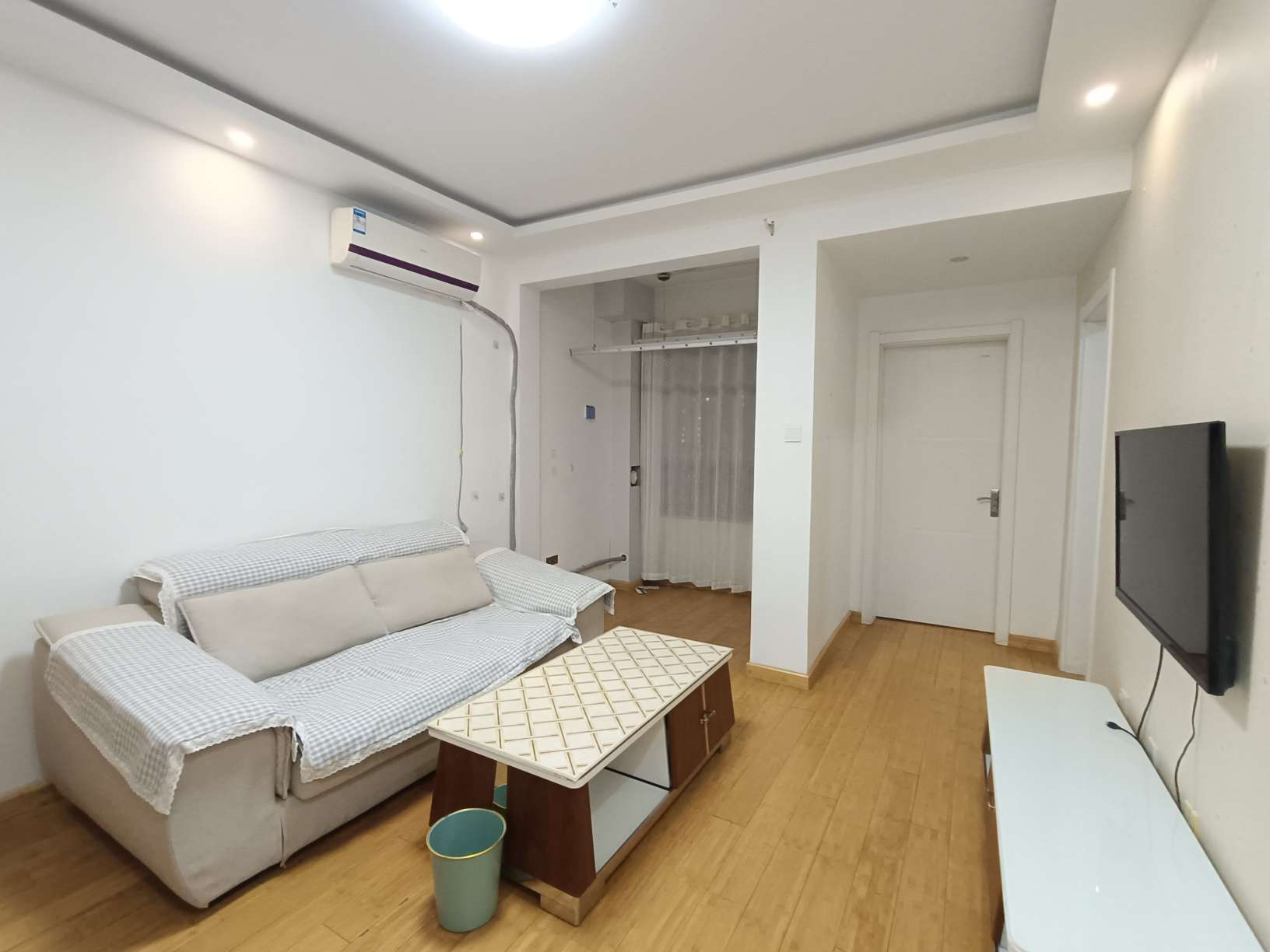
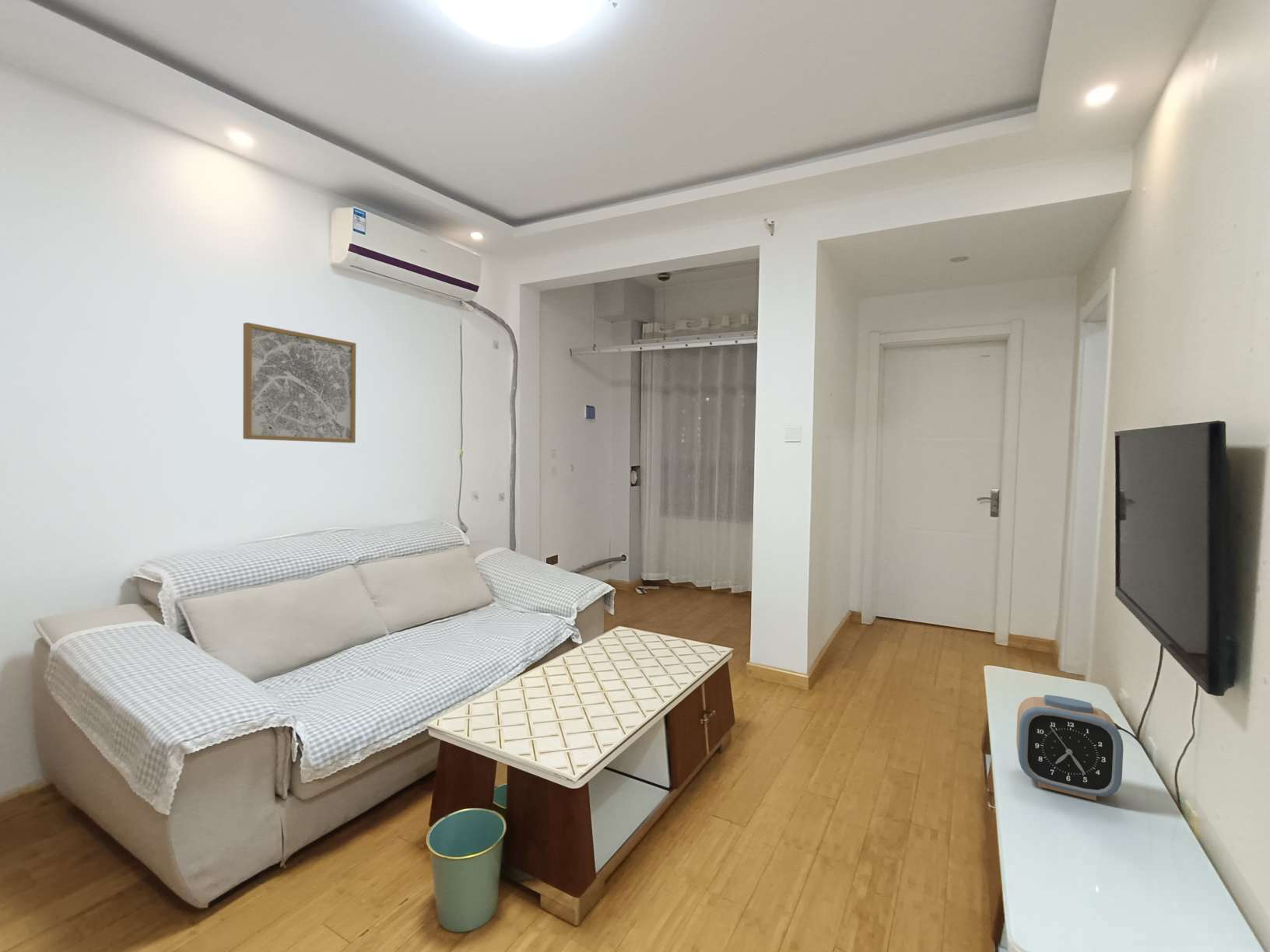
+ wall art [242,322,356,443]
+ alarm clock [1016,694,1124,801]
